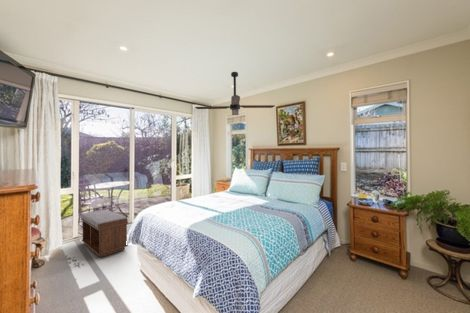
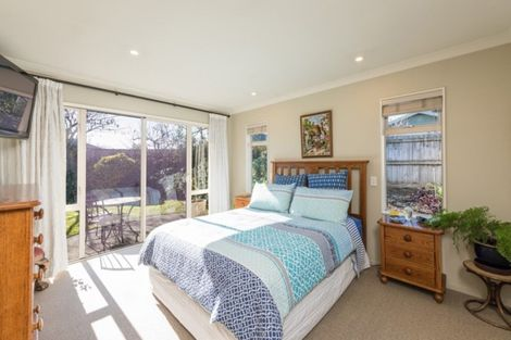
- ceiling fan [194,71,276,116]
- bench [80,209,129,258]
